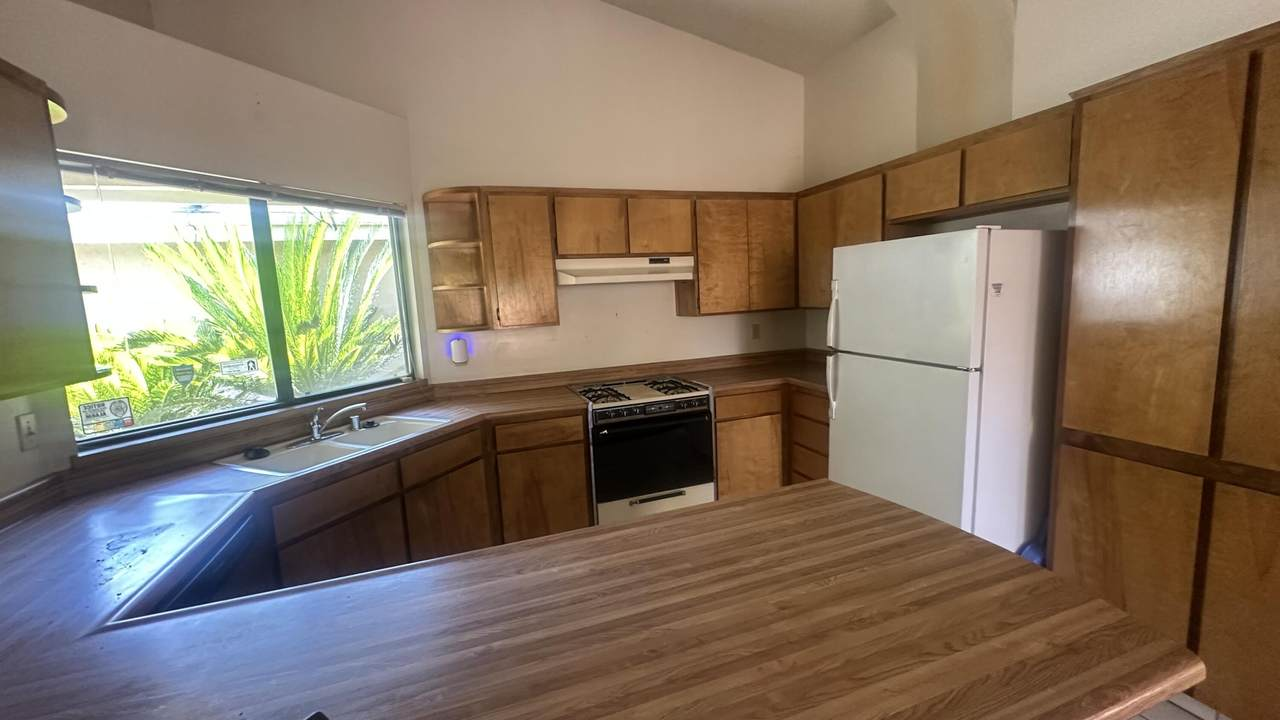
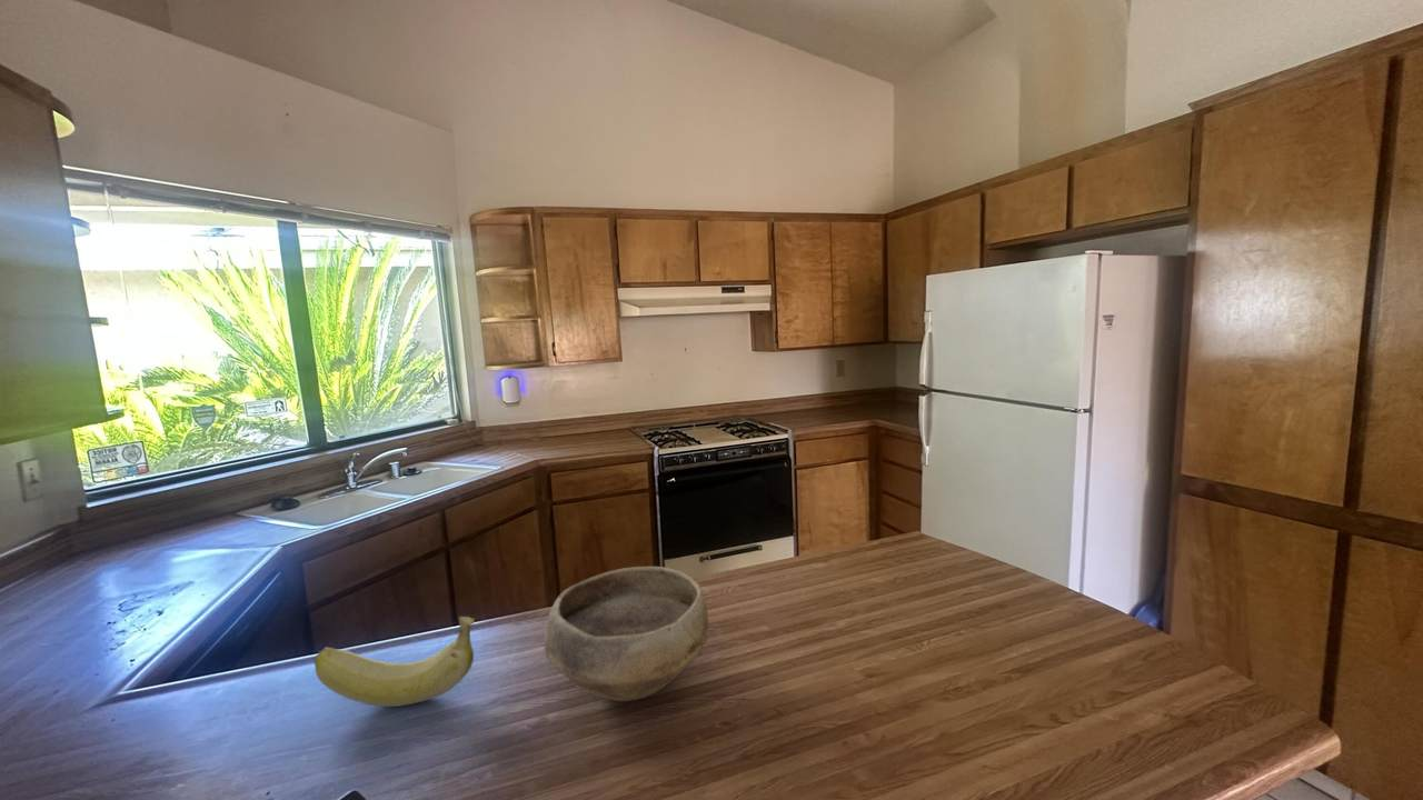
+ banana [314,616,476,708]
+ bowl [543,566,710,702]
